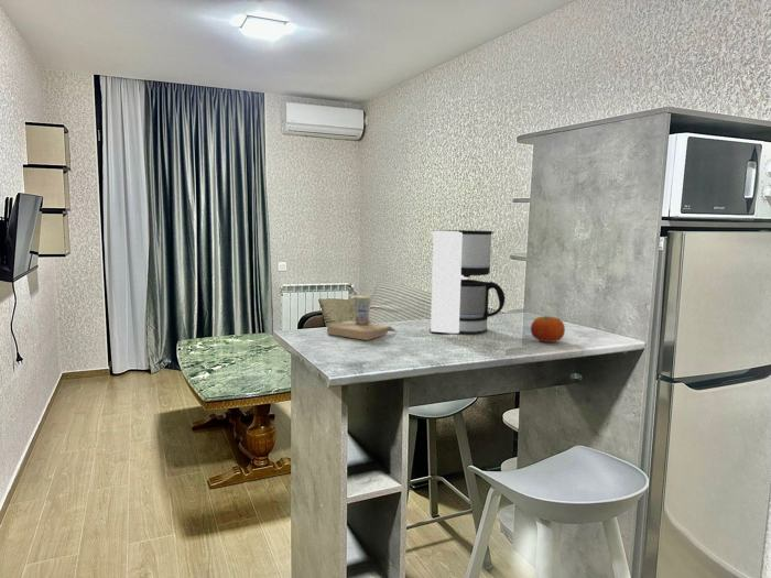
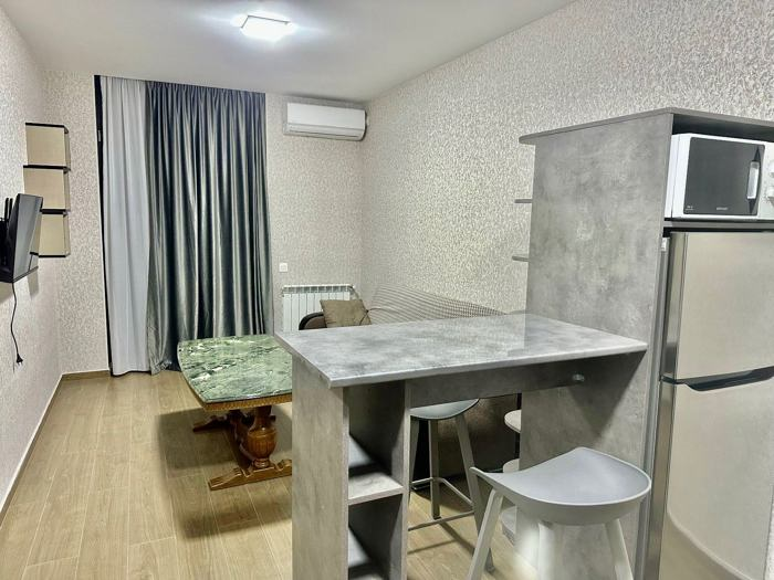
- coffee maker [428,229,507,335]
- fruit [530,315,566,343]
- cup [326,294,398,341]
